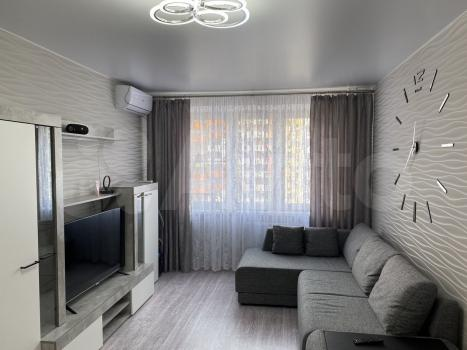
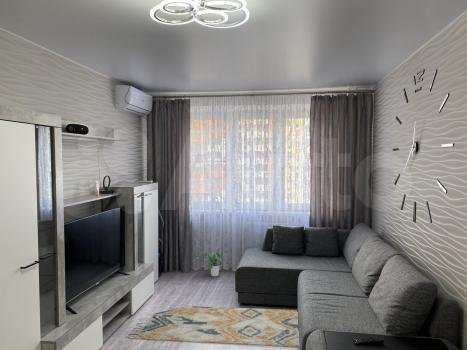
+ rug [126,305,300,348]
+ potted plant [204,250,223,277]
